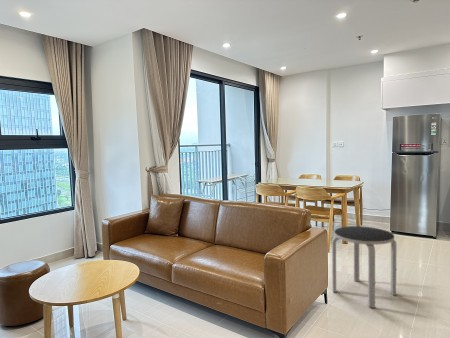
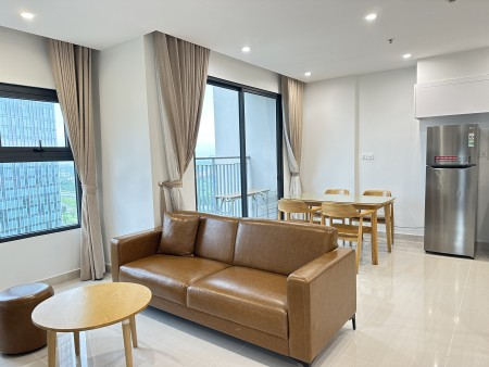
- side table [331,225,397,309]
